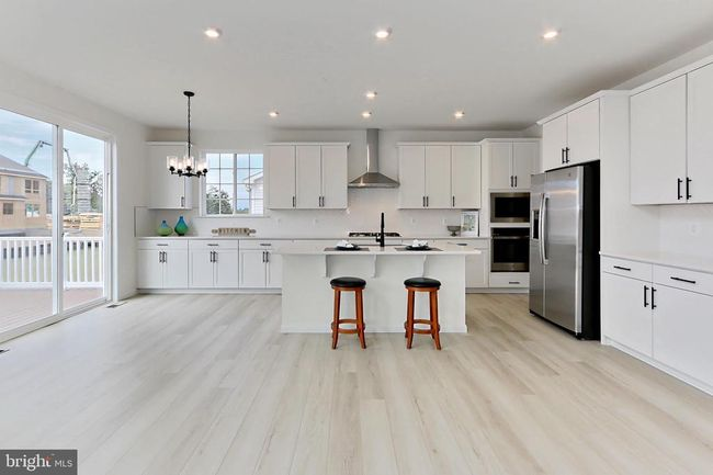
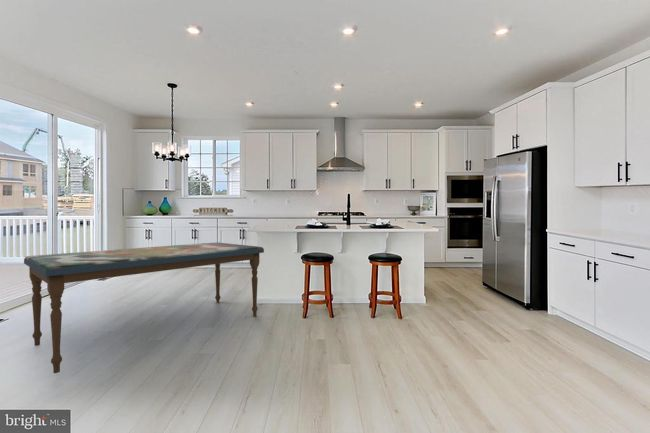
+ dining table [23,241,265,374]
